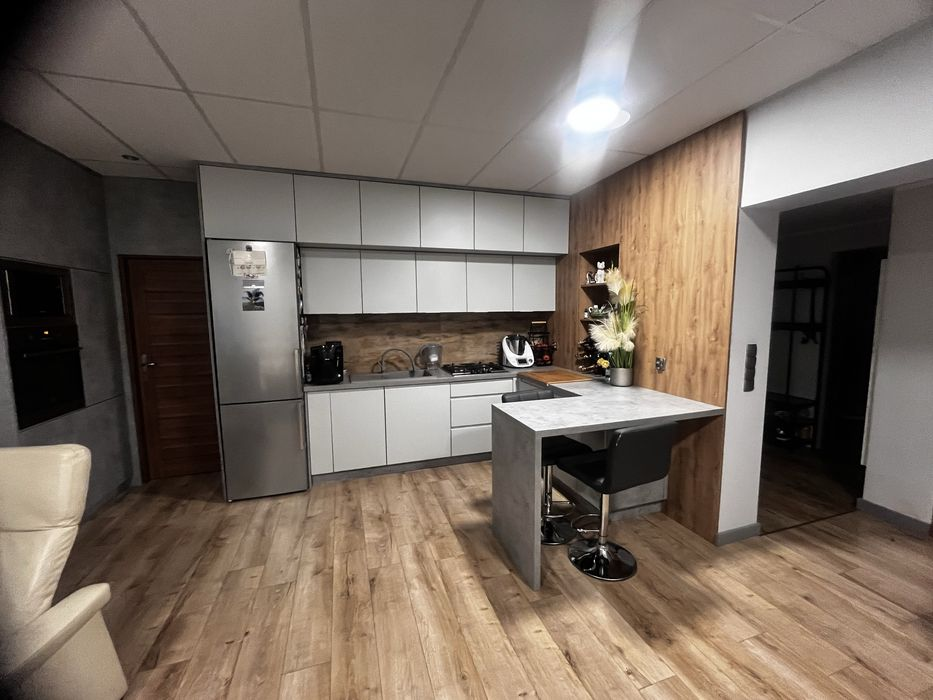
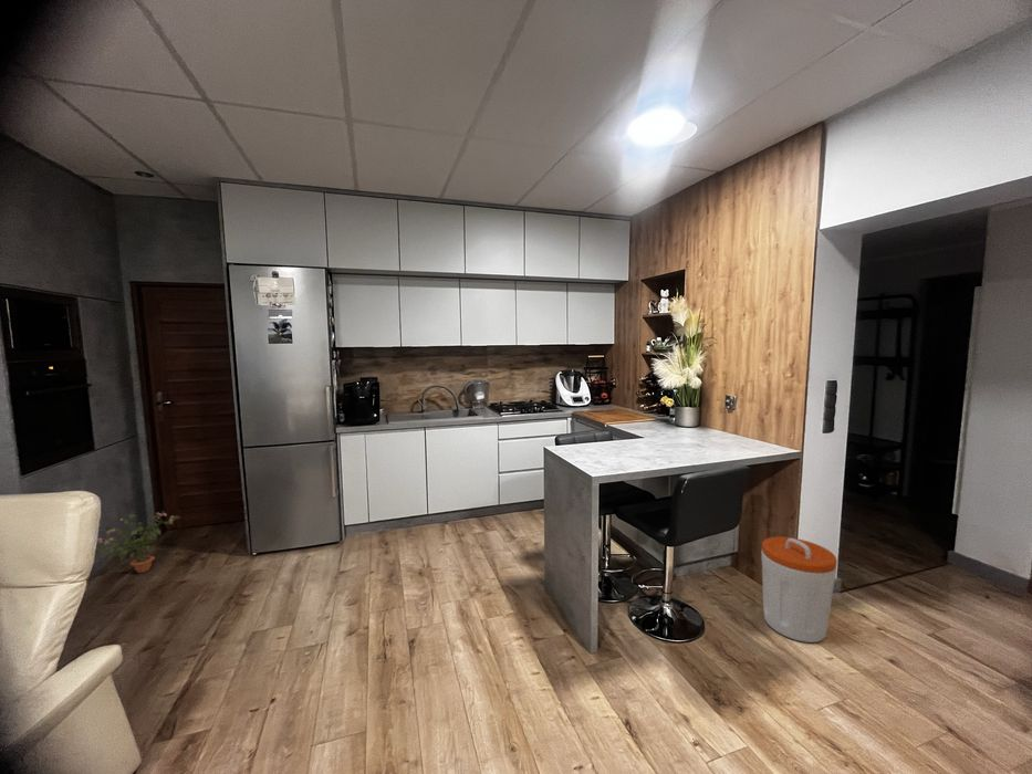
+ trash can [761,536,838,644]
+ potted plant [96,511,181,574]
